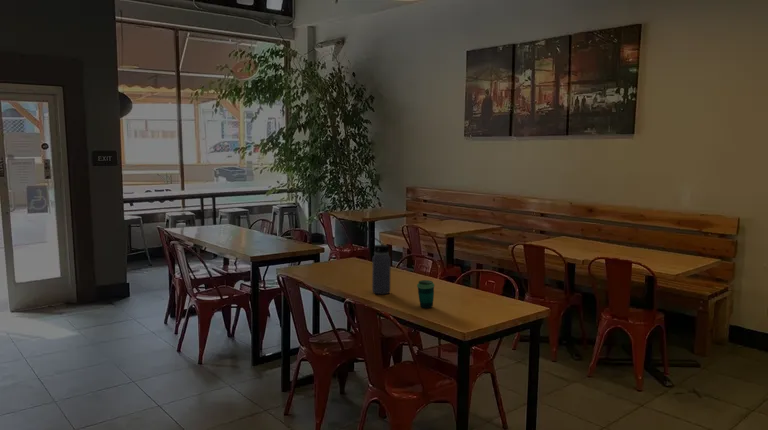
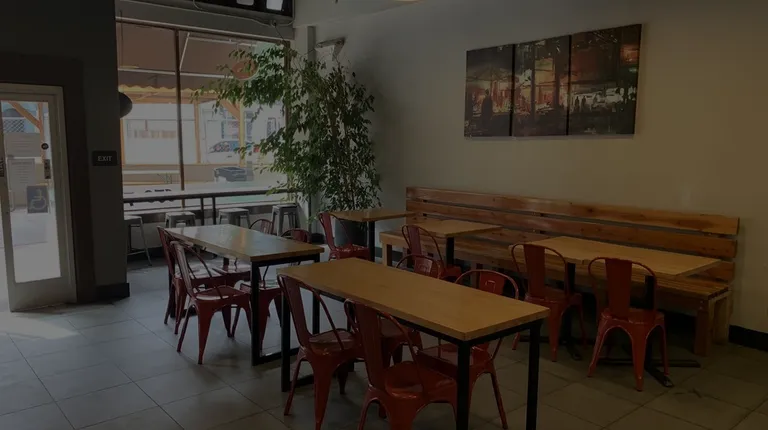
- cup [416,279,436,309]
- water bottle [370,236,392,295]
